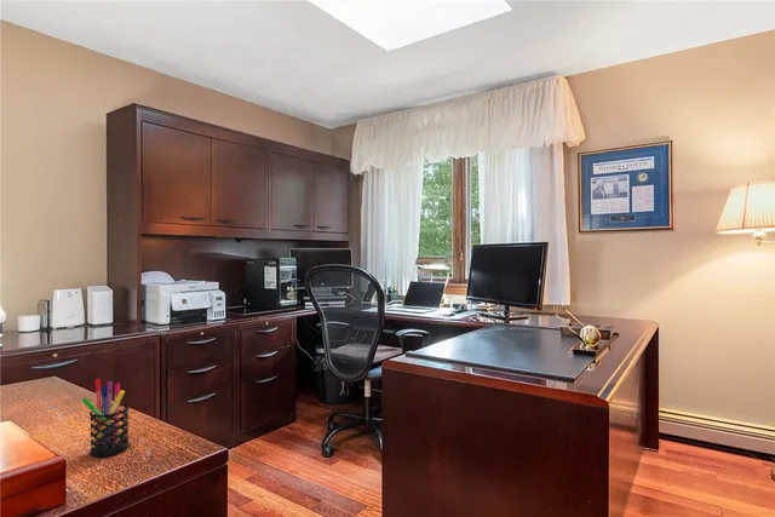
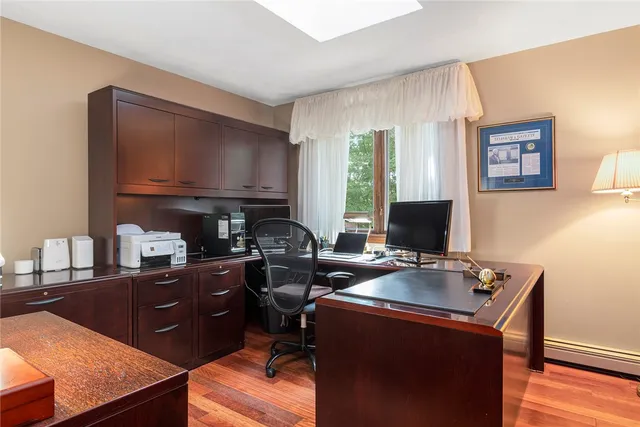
- pen holder [81,378,131,458]
